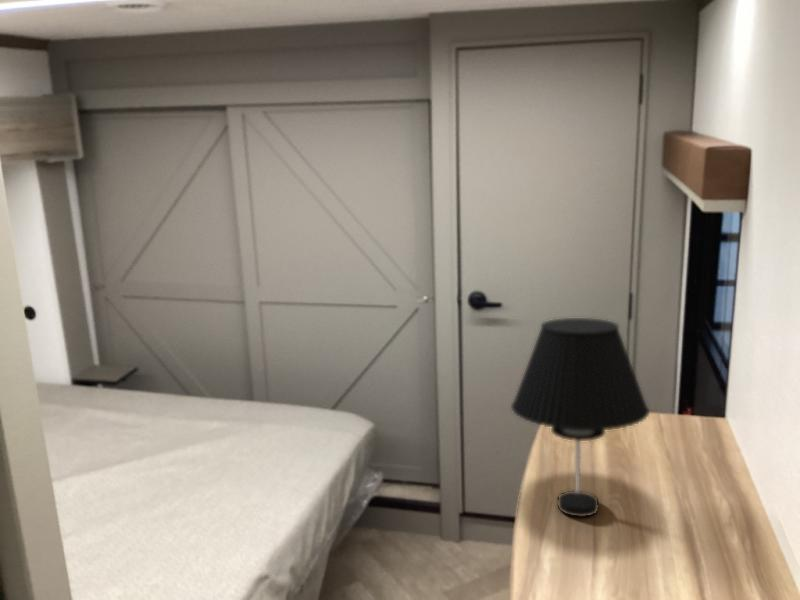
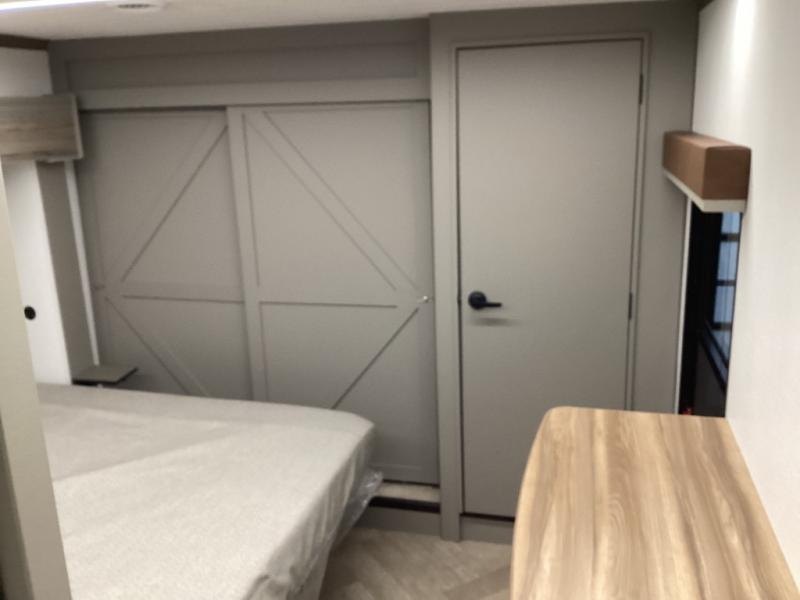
- table lamp [510,317,651,518]
